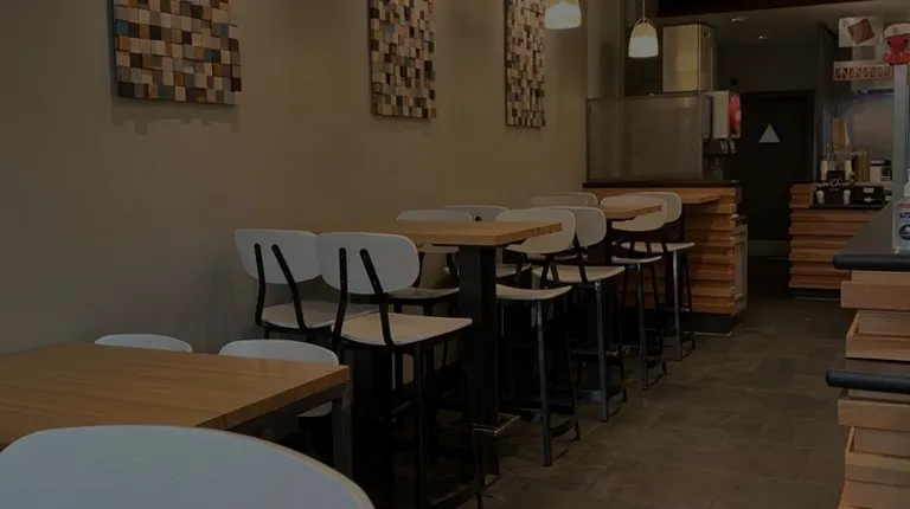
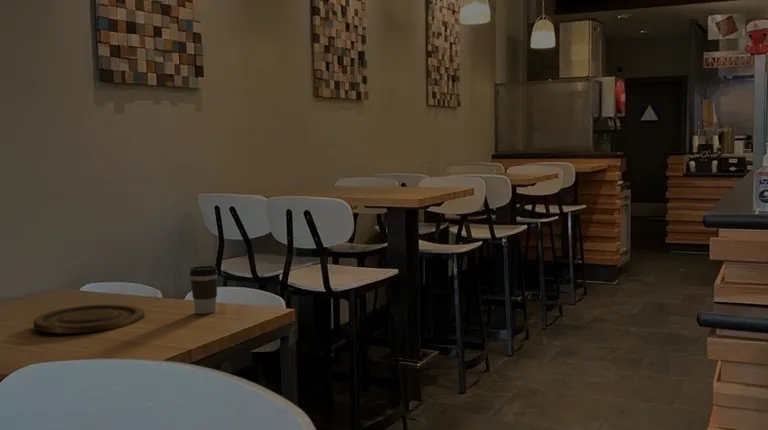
+ coffee cup [189,265,219,315]
+ plate [32,303,145,335]
